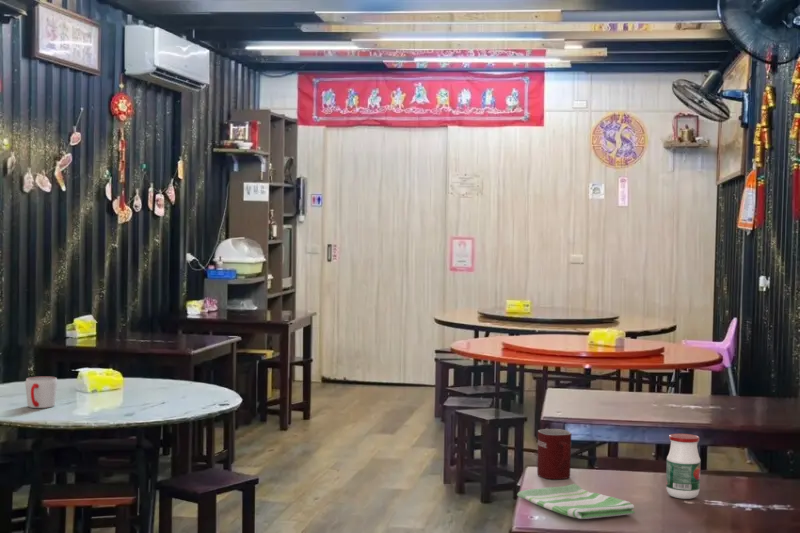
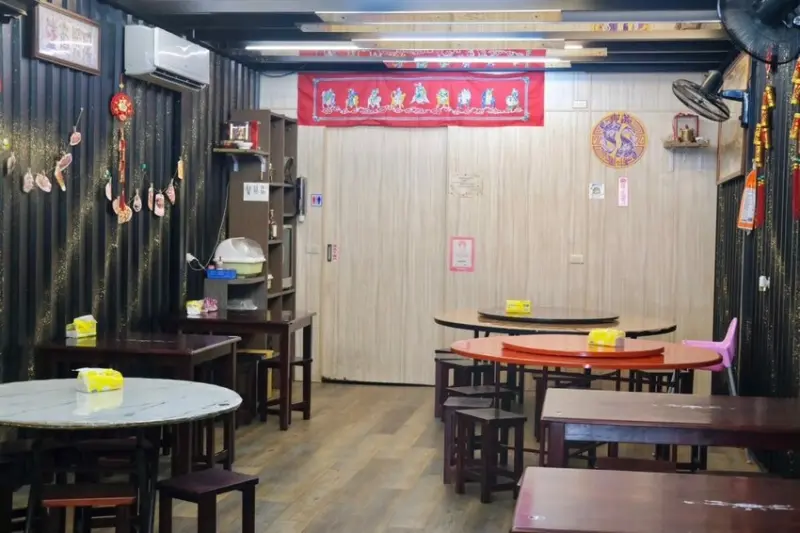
- mug [24,376,58,409]
- dish towel [516,483,636,520]
- jar [665,433,702,500]
- mug [536,428,572,480]
